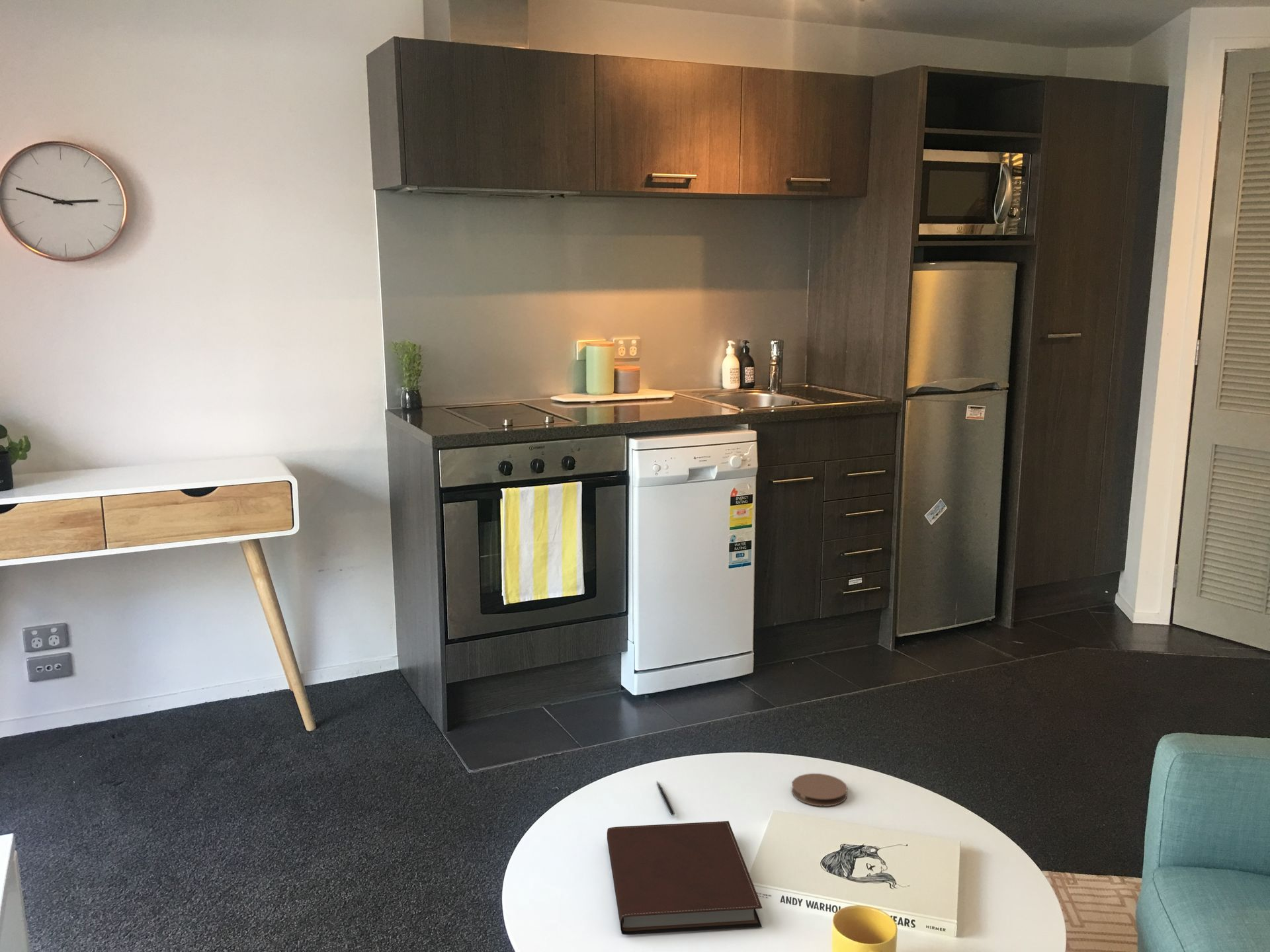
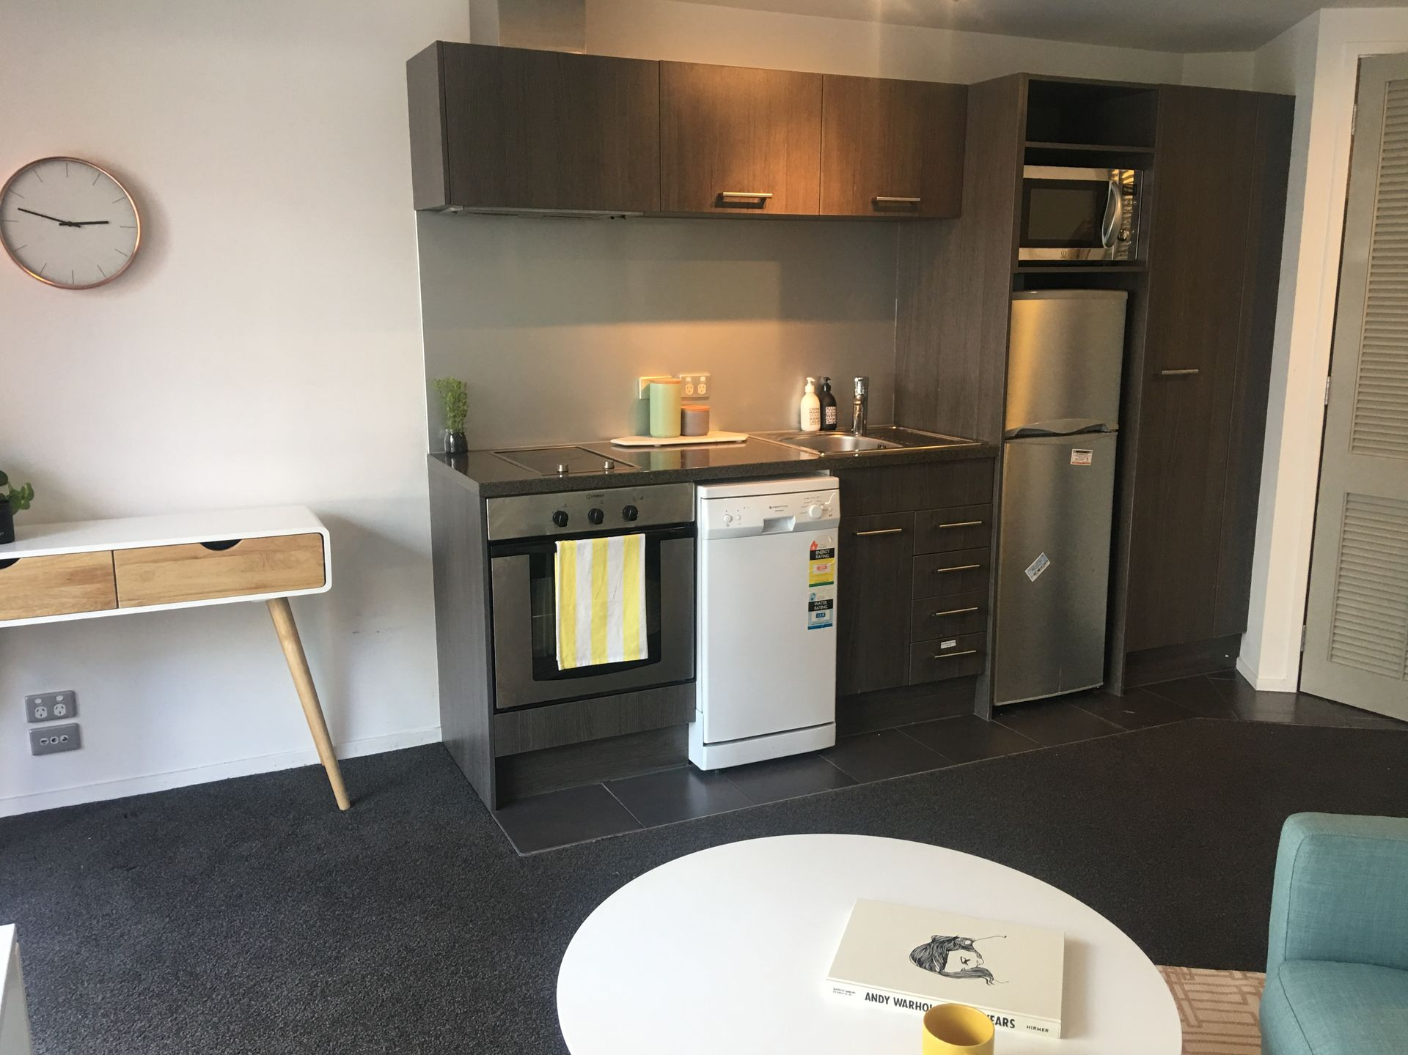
- pen [656,780,675,816]
- coaster [791,773,848,807]
- notebook [607,820,763,935]
